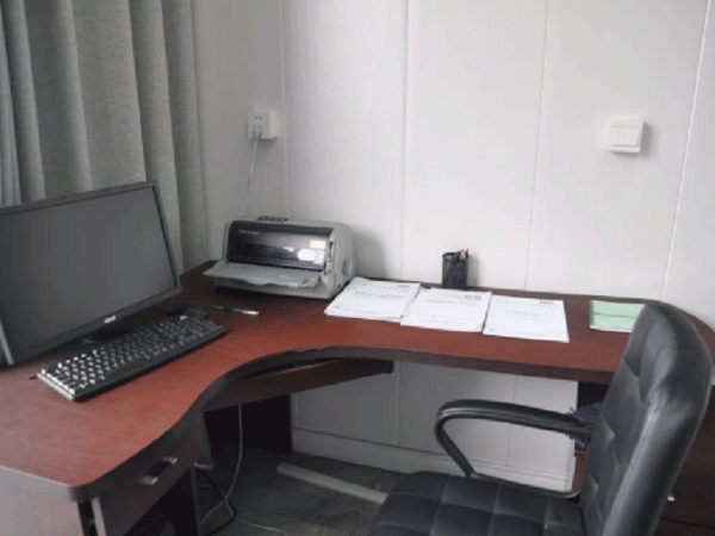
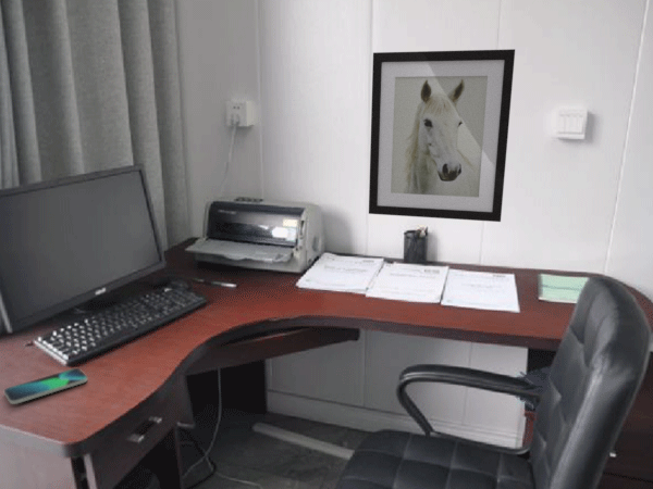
+ smartphone [3,367,89,405]
+ wall art [368,48,516,223]
